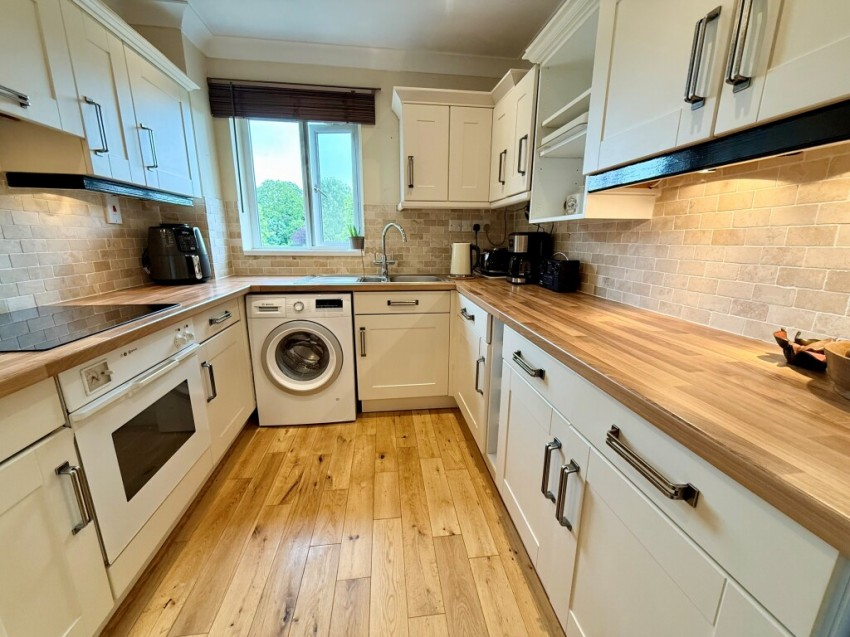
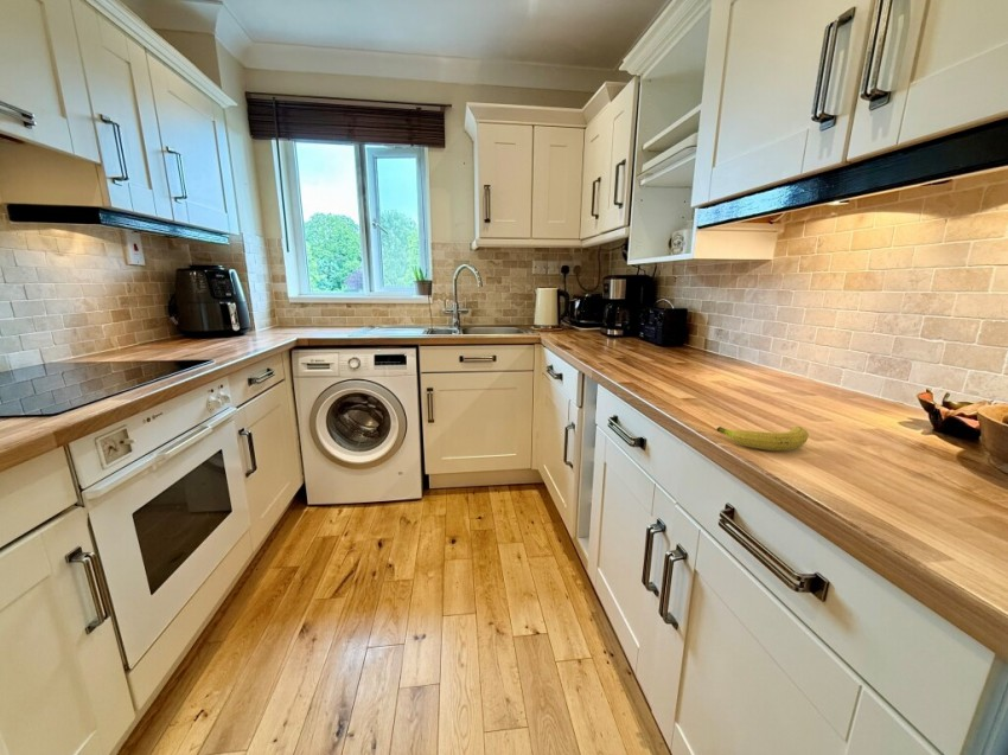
+ fruit [715,426,810,452]
